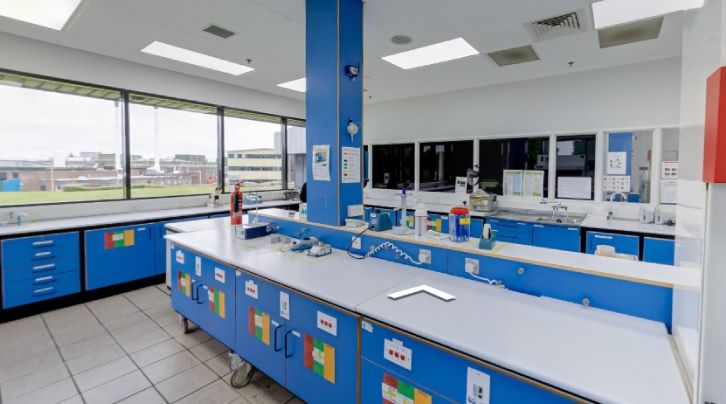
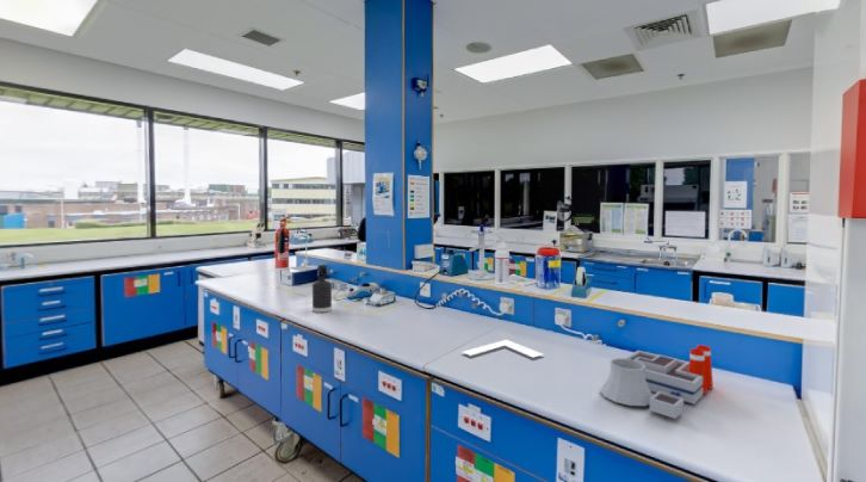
+ laboratory equipment [599,344,715,420]
+ spray bottle [311,264,333,314]
